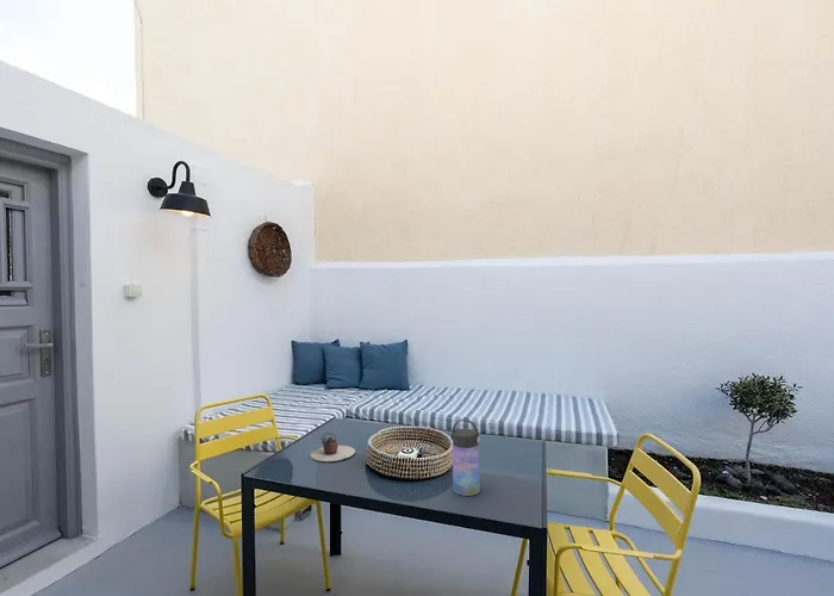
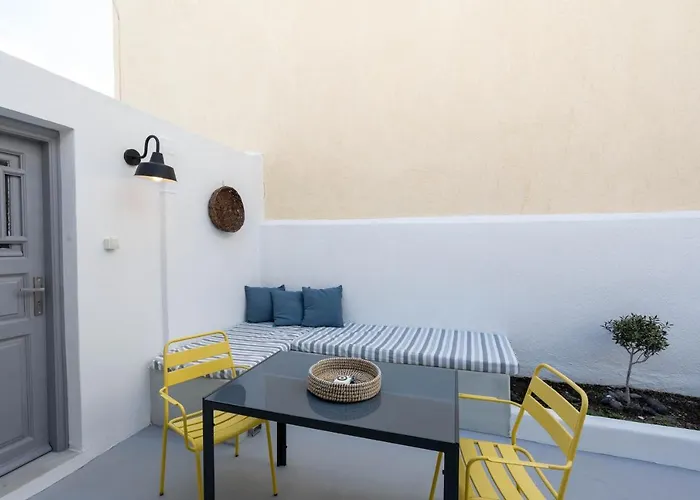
- water bottle [449,418,481,497]
- teapot [310,432,356,462]
